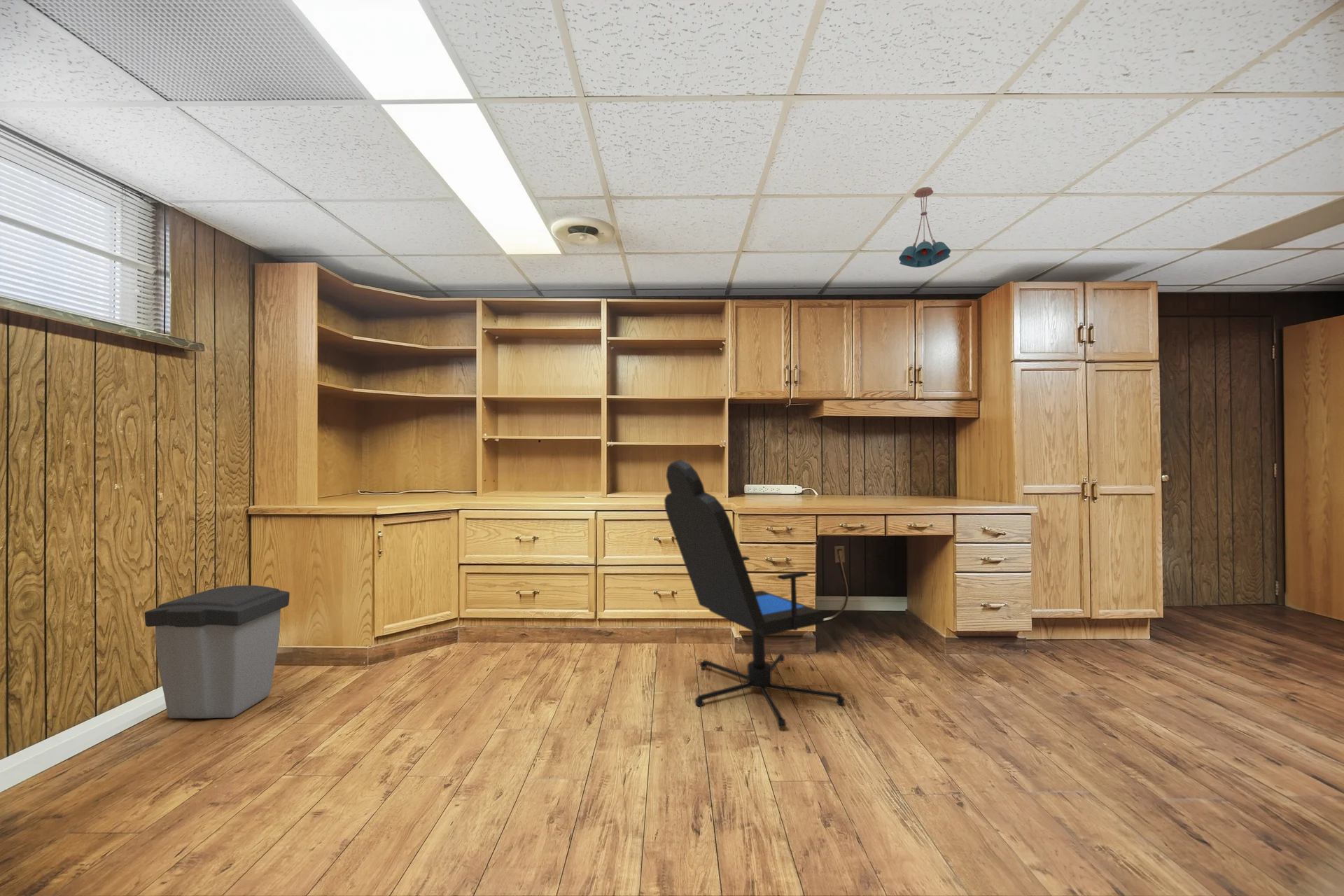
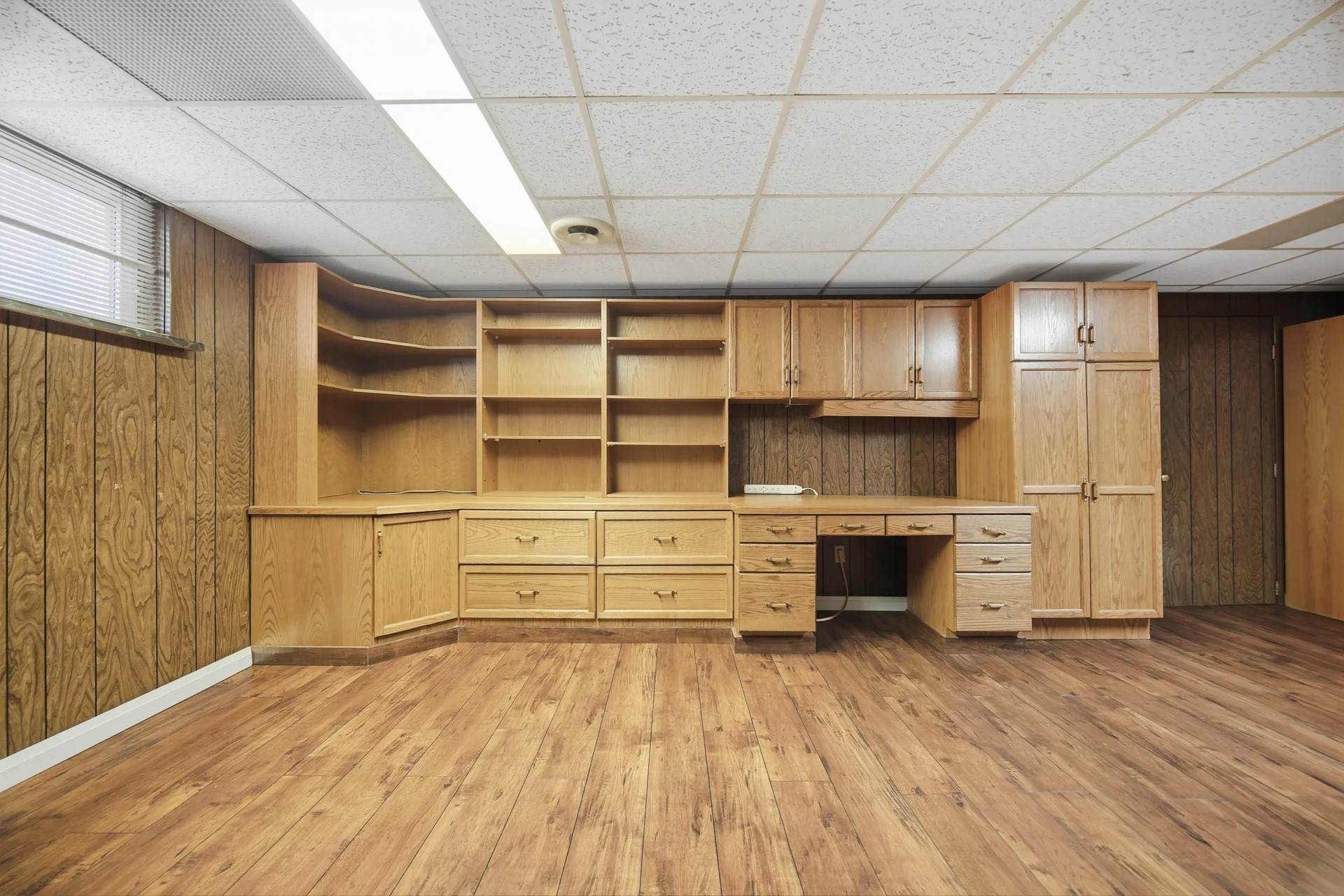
- office chair [664,459,846,729]
- trash can [144,584,290,720]
- ceiling light fixture [898,186,951,268]
